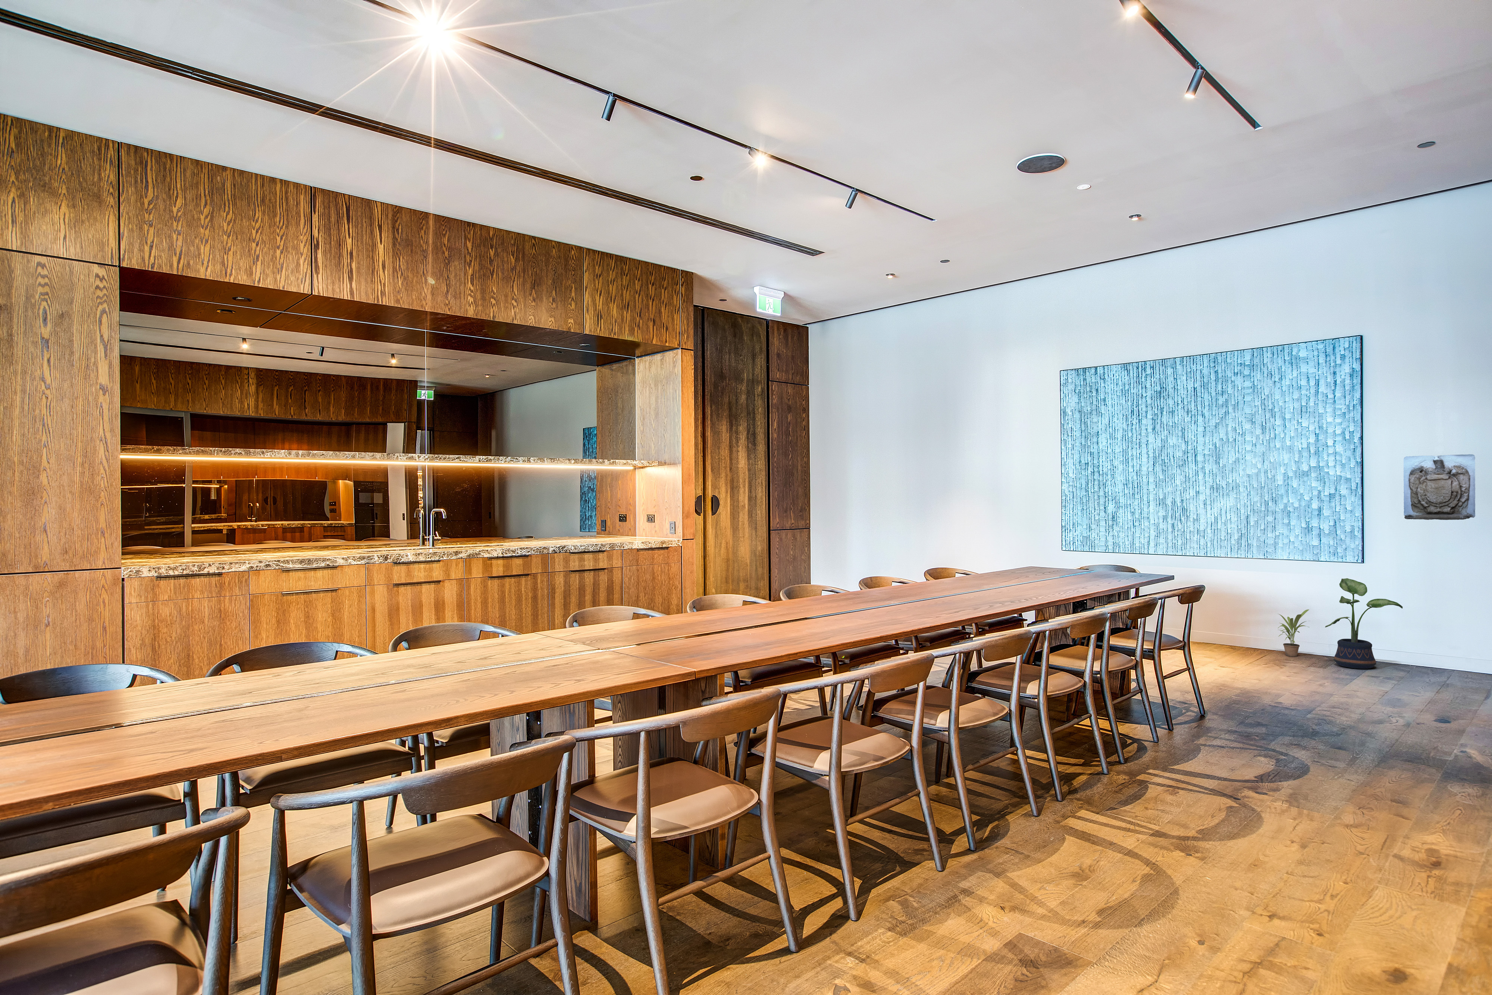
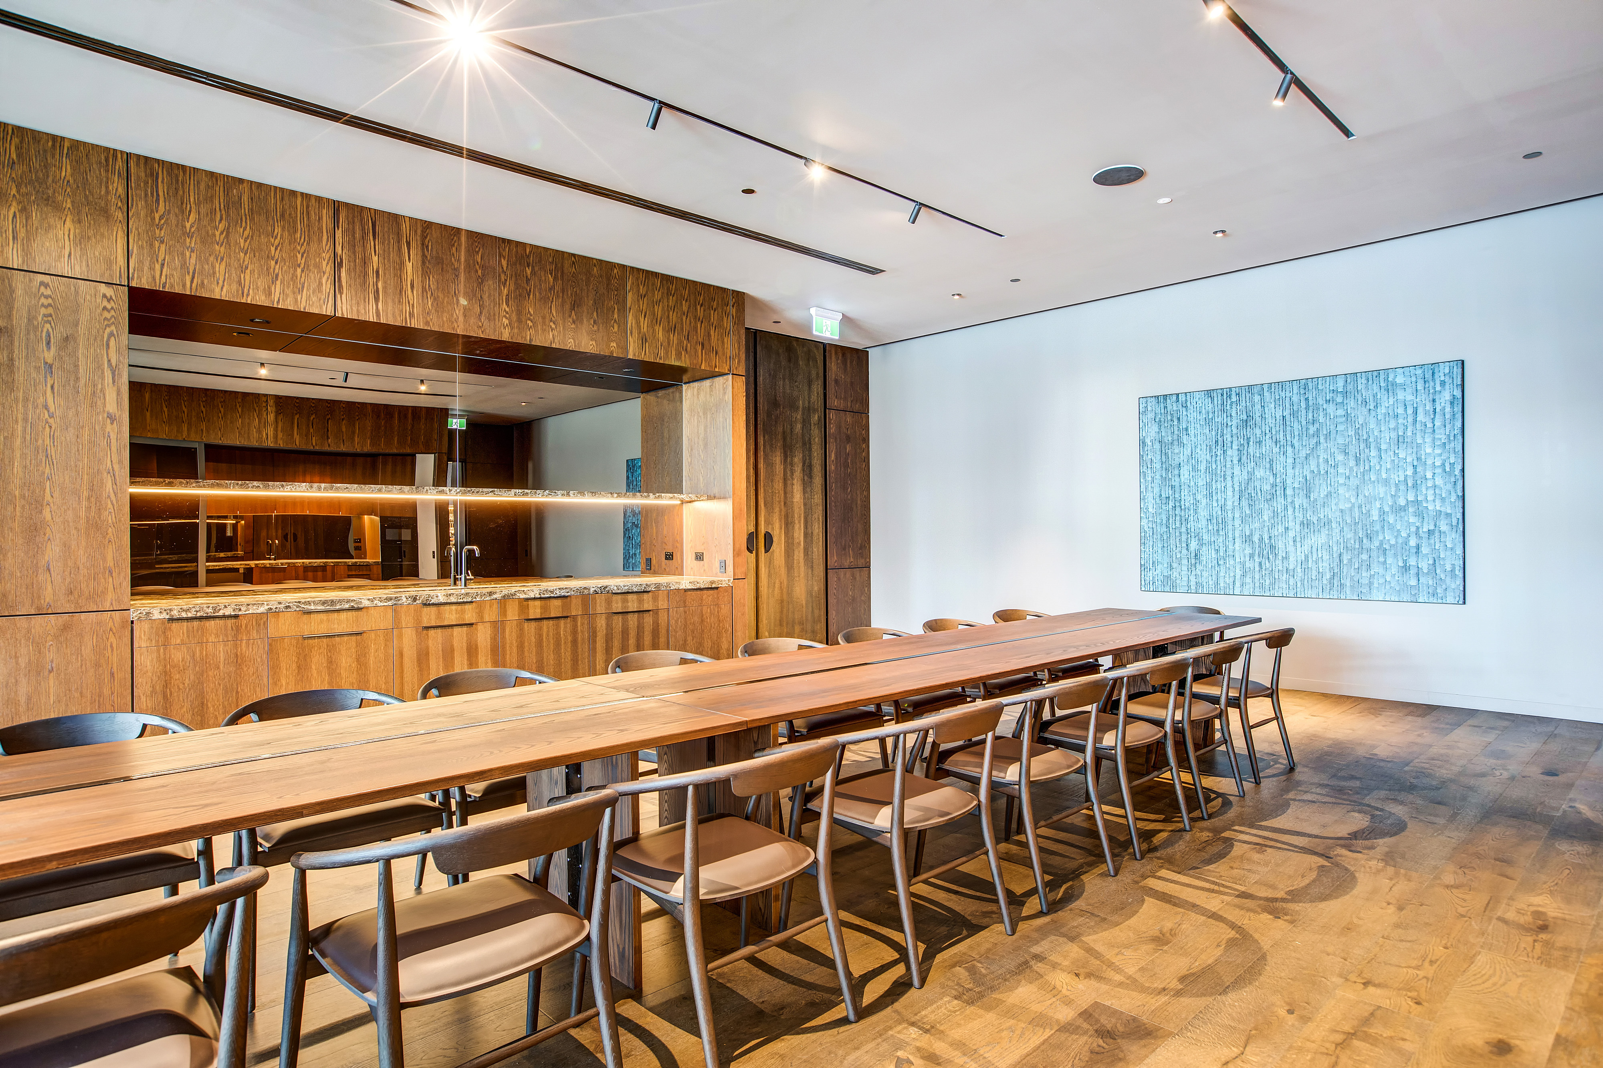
- wall sculpture [1403,454,1475,521]
- potted plant [1324,577,1403,670]
- potted plant [1278,610,1310,657]
